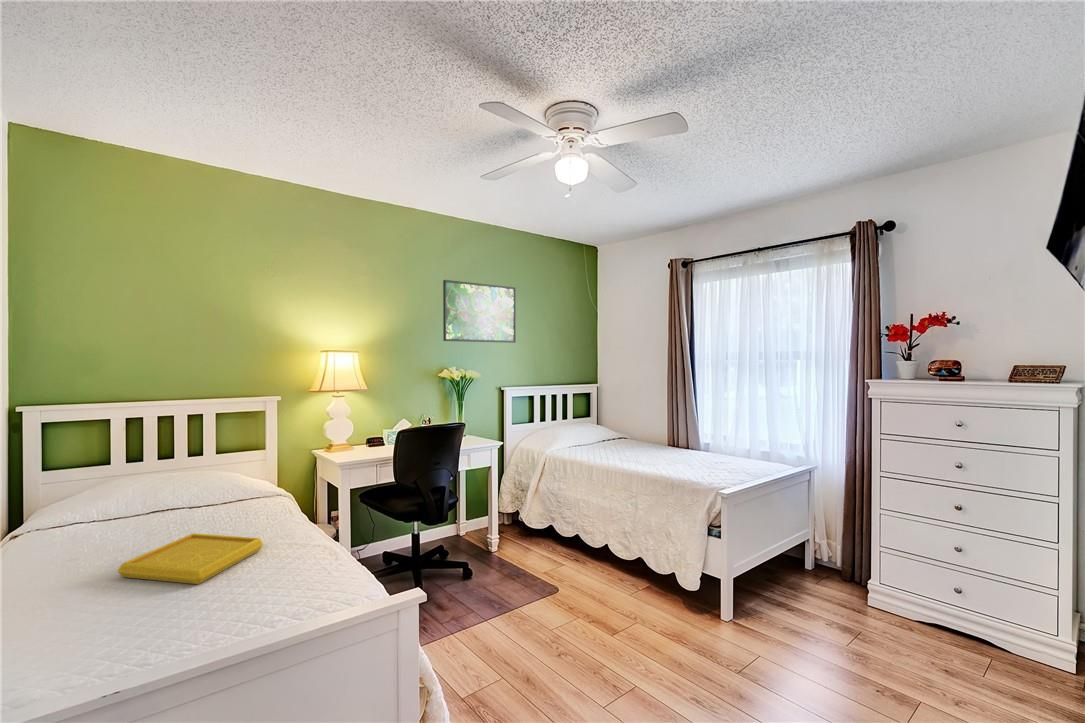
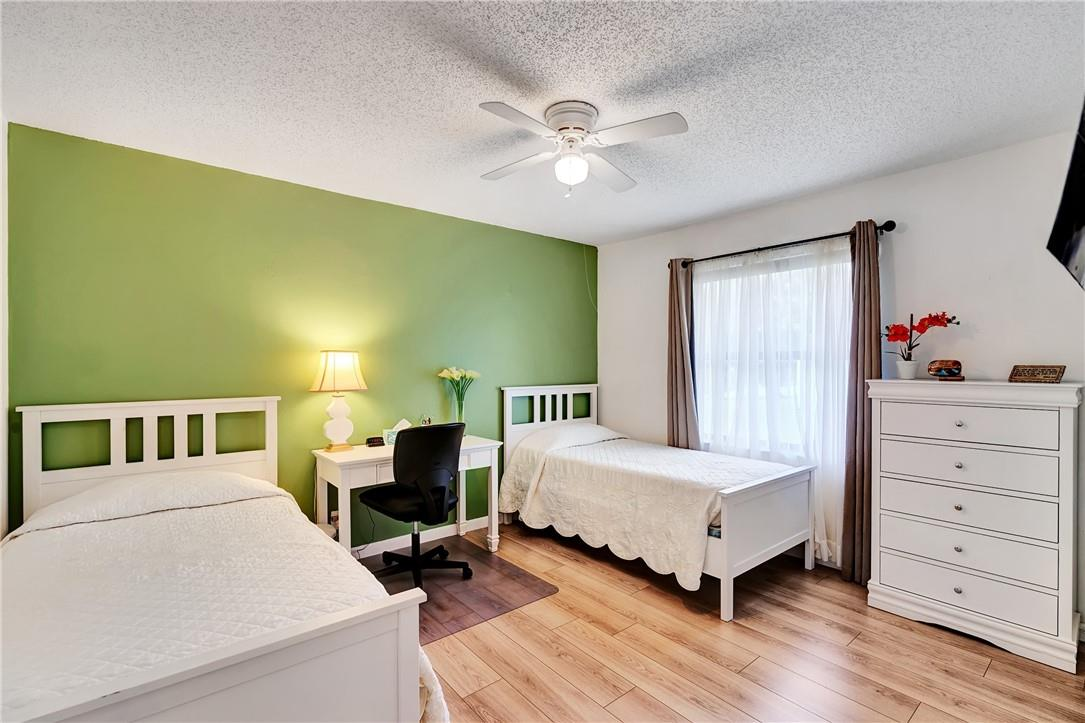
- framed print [442,279,517,344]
- serving tray [117,532,264,585]
